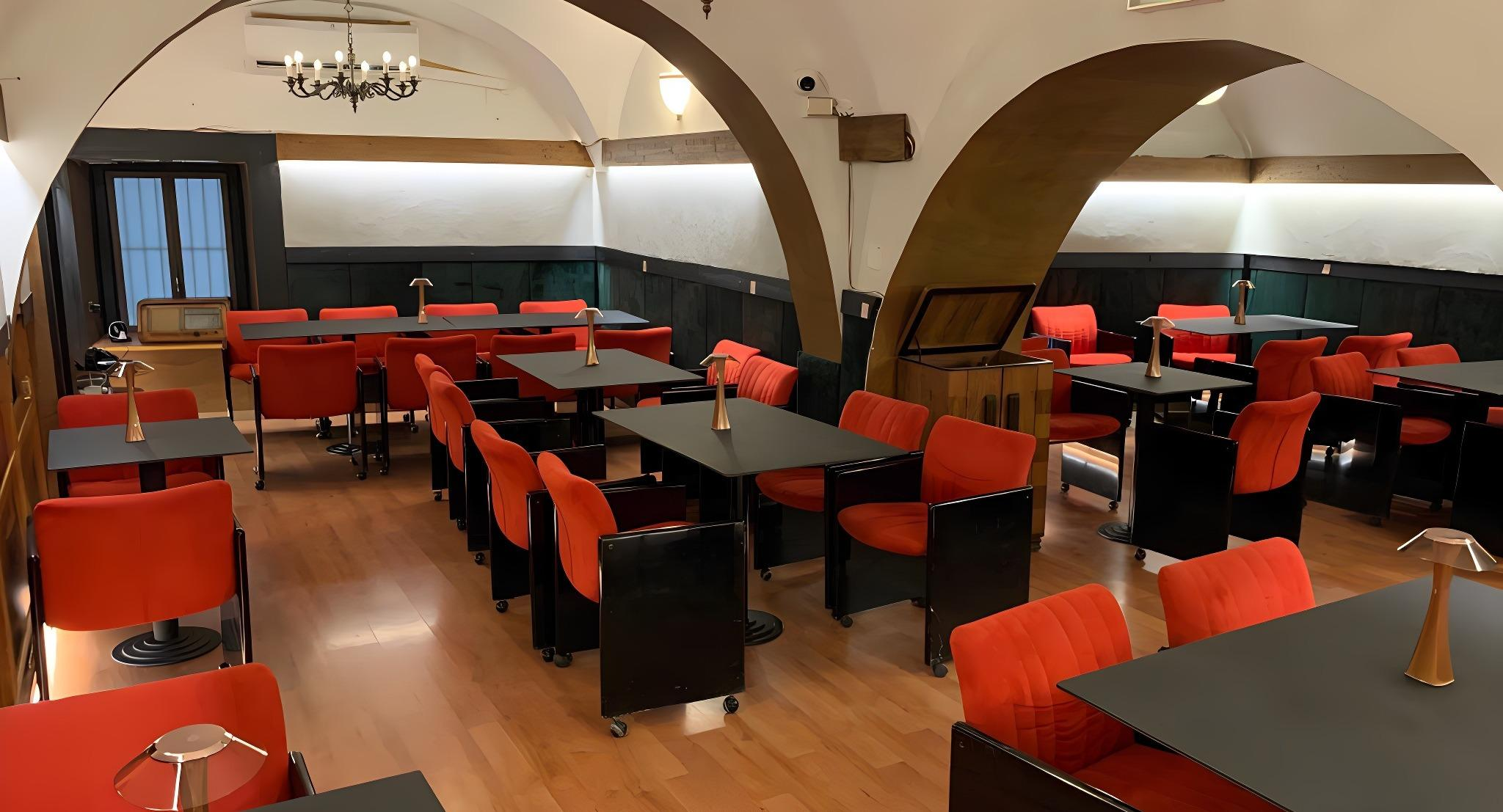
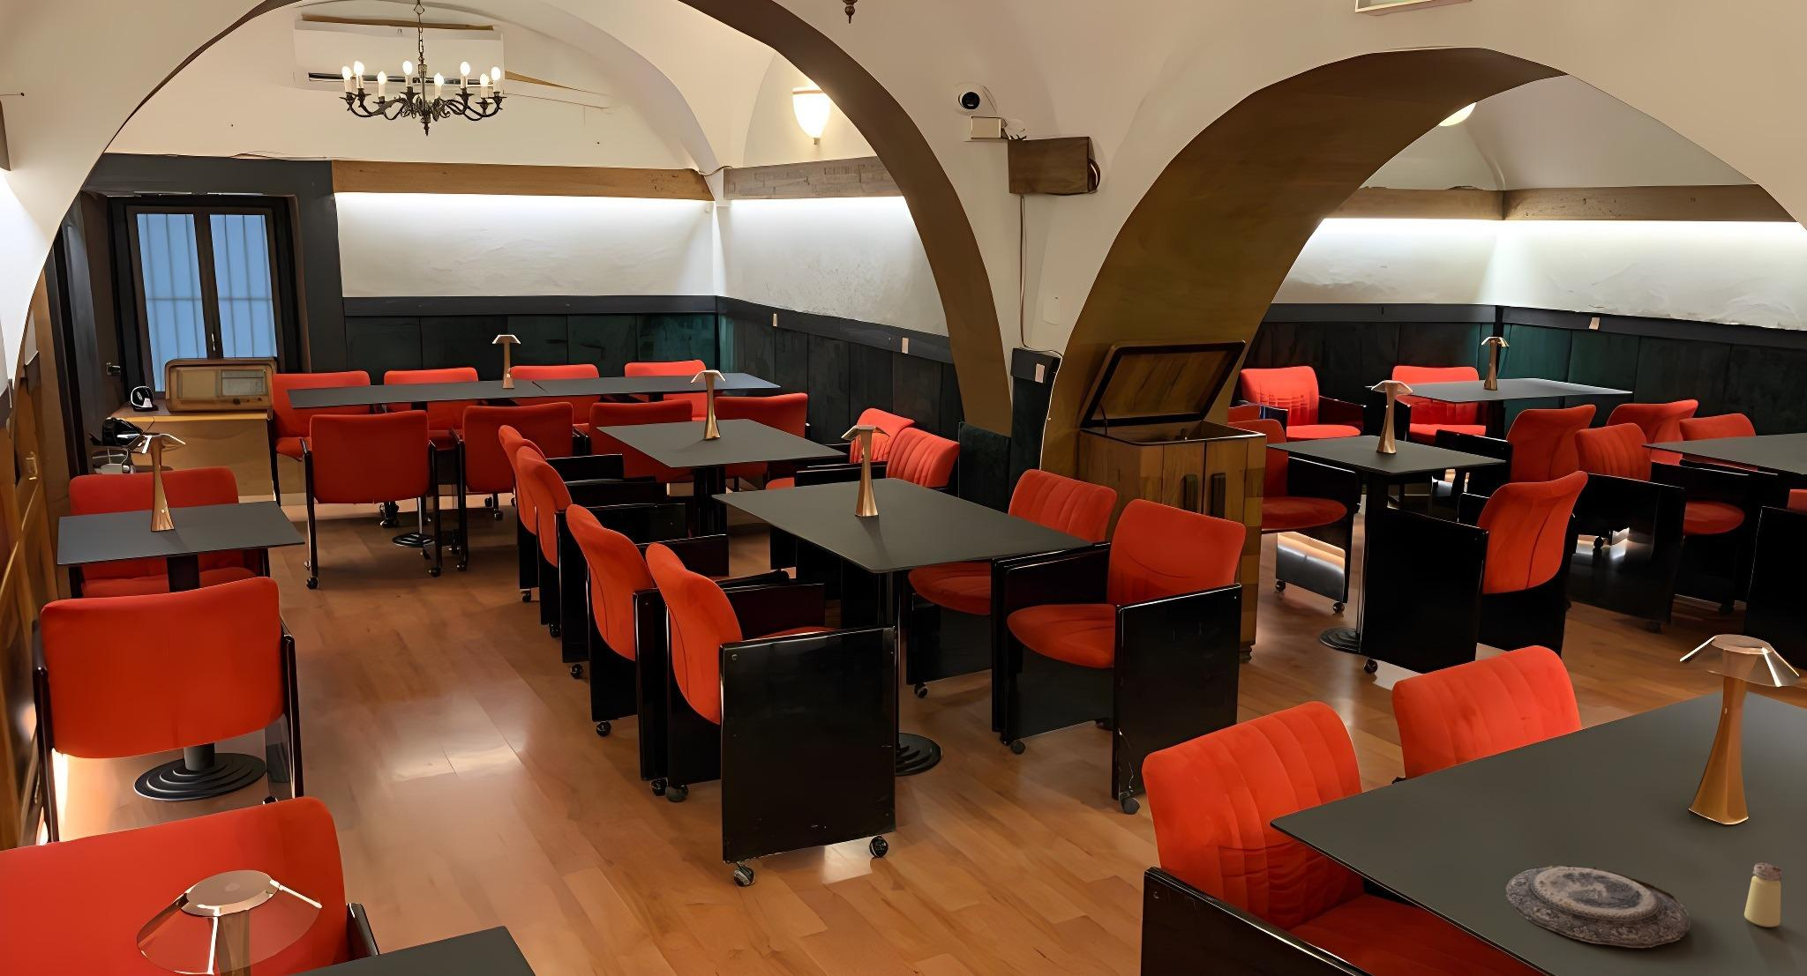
+ saltshaker [1743,862,1782,928]
+ plate [1505,864,1692,948]
